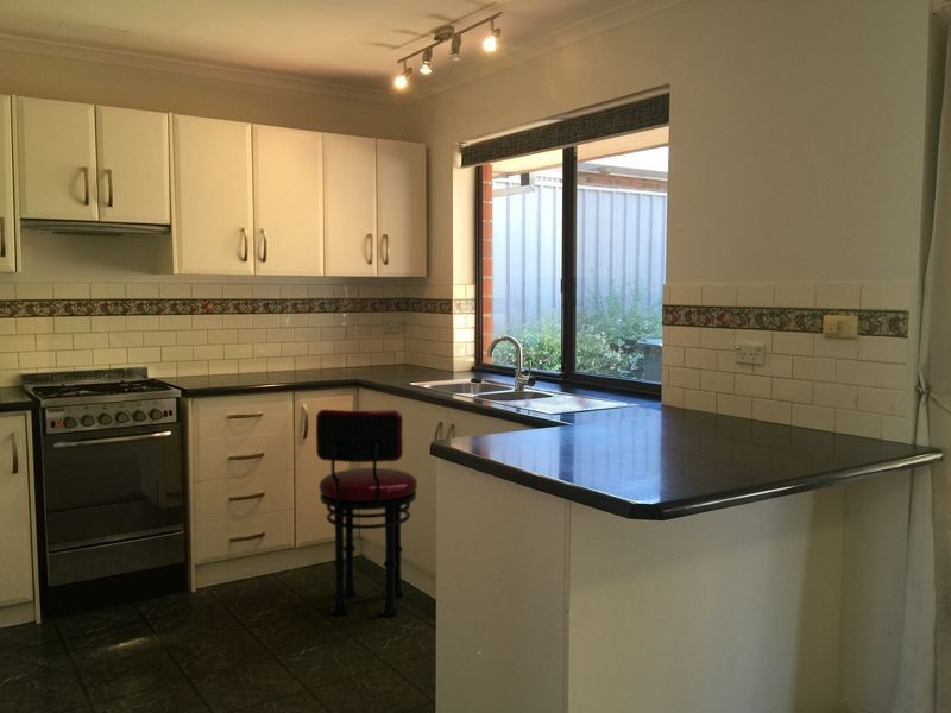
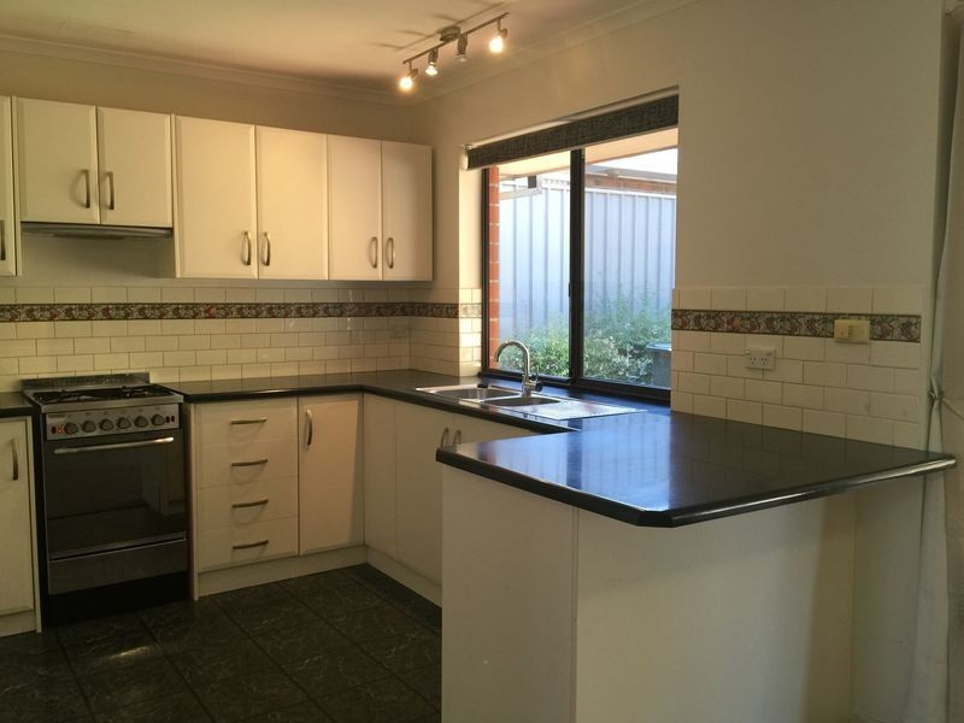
- stool [315,409,418,618]
